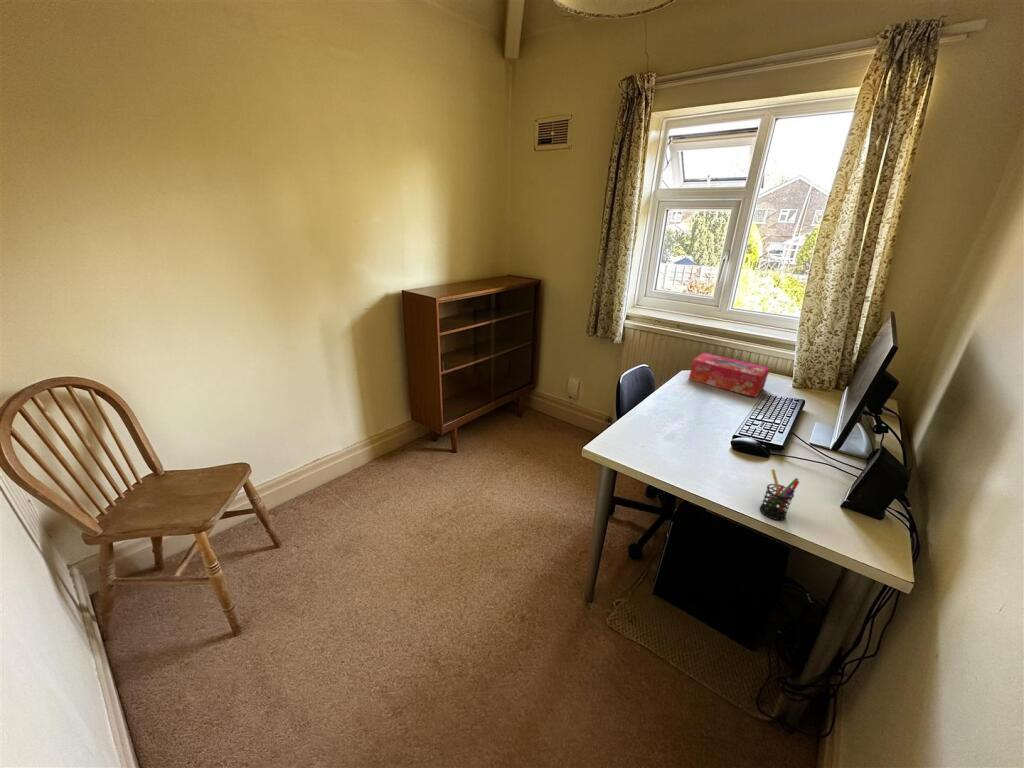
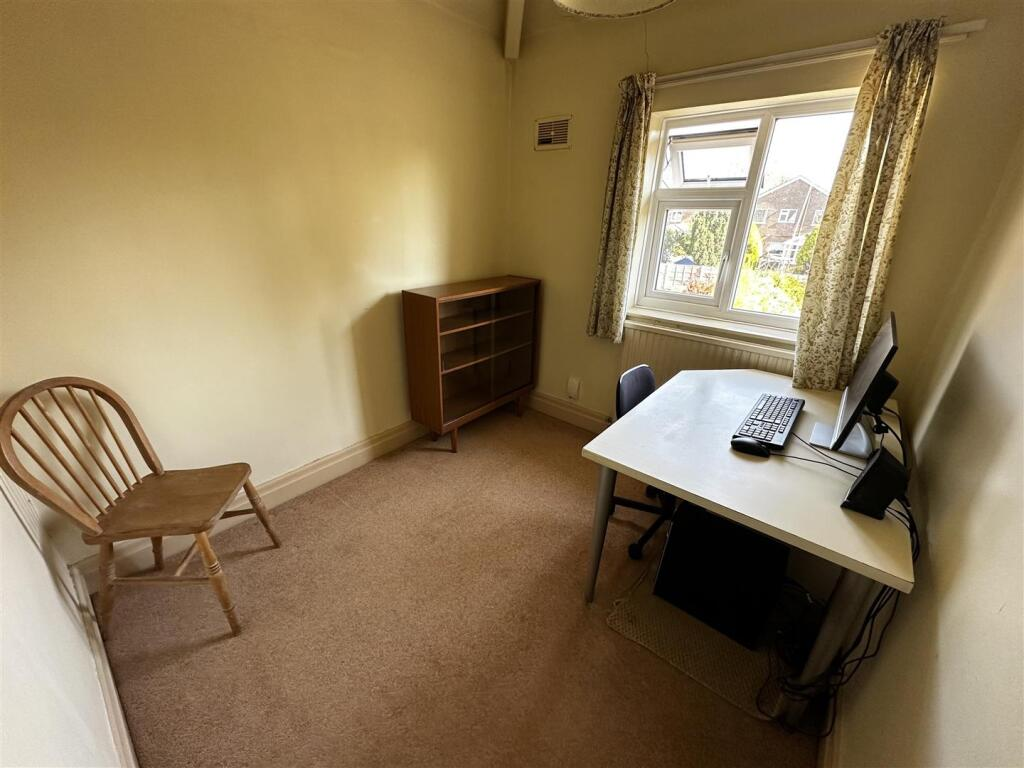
- pen holder [759,468,800,521]
- tissue box [688,352,771,398]
